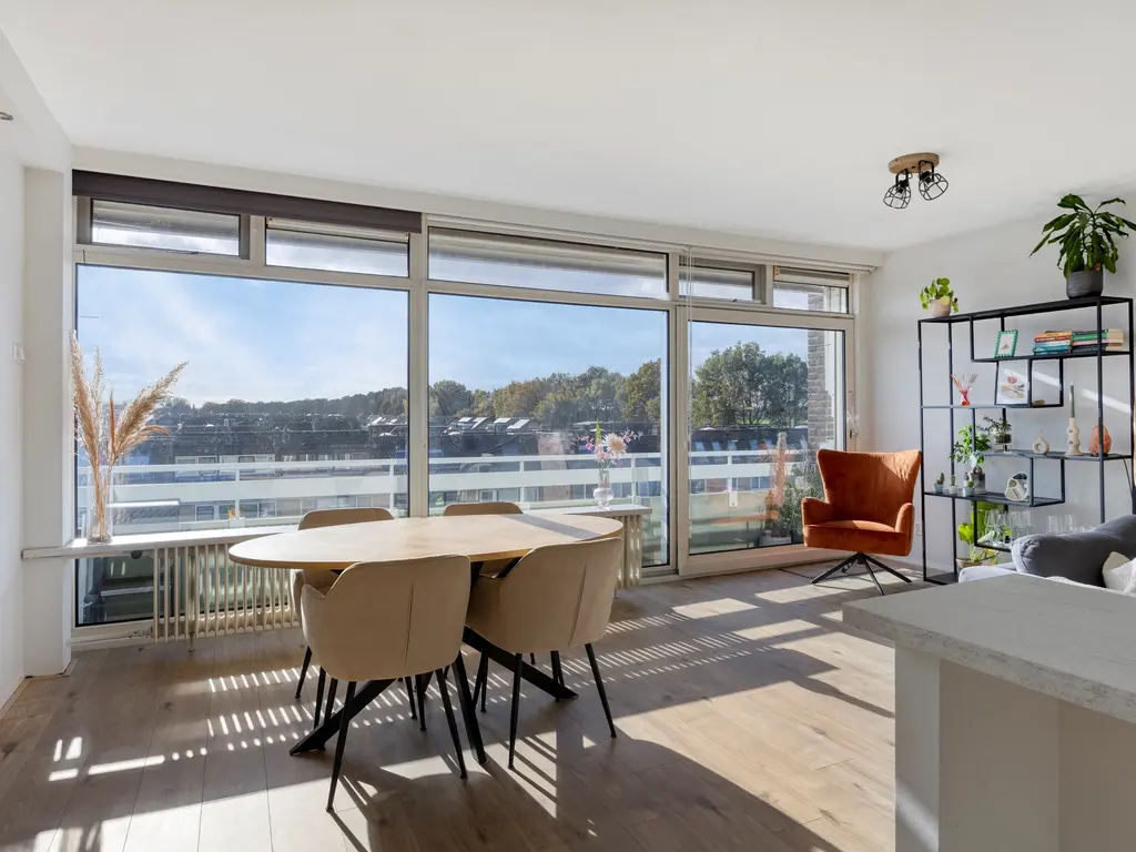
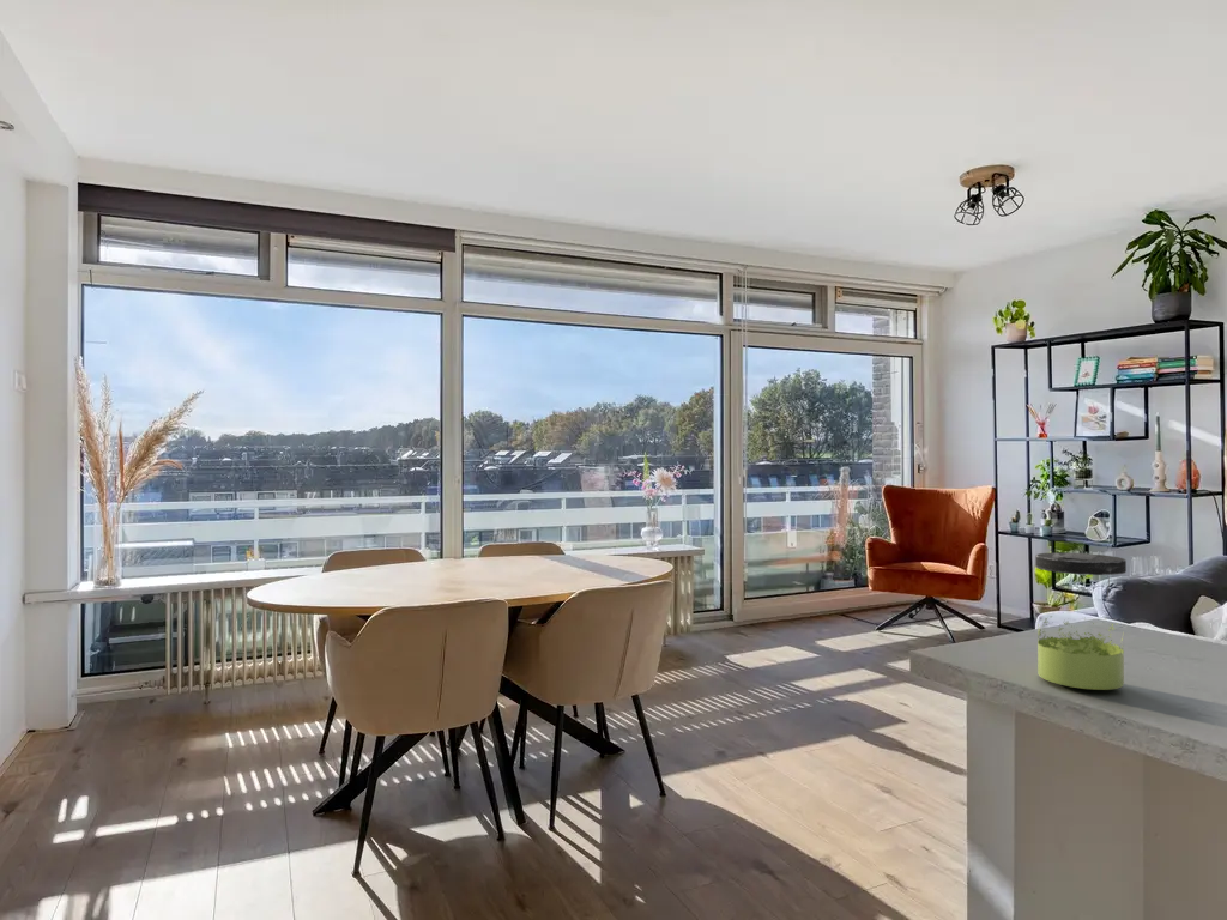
+ jar [1034,551,1128,691]
